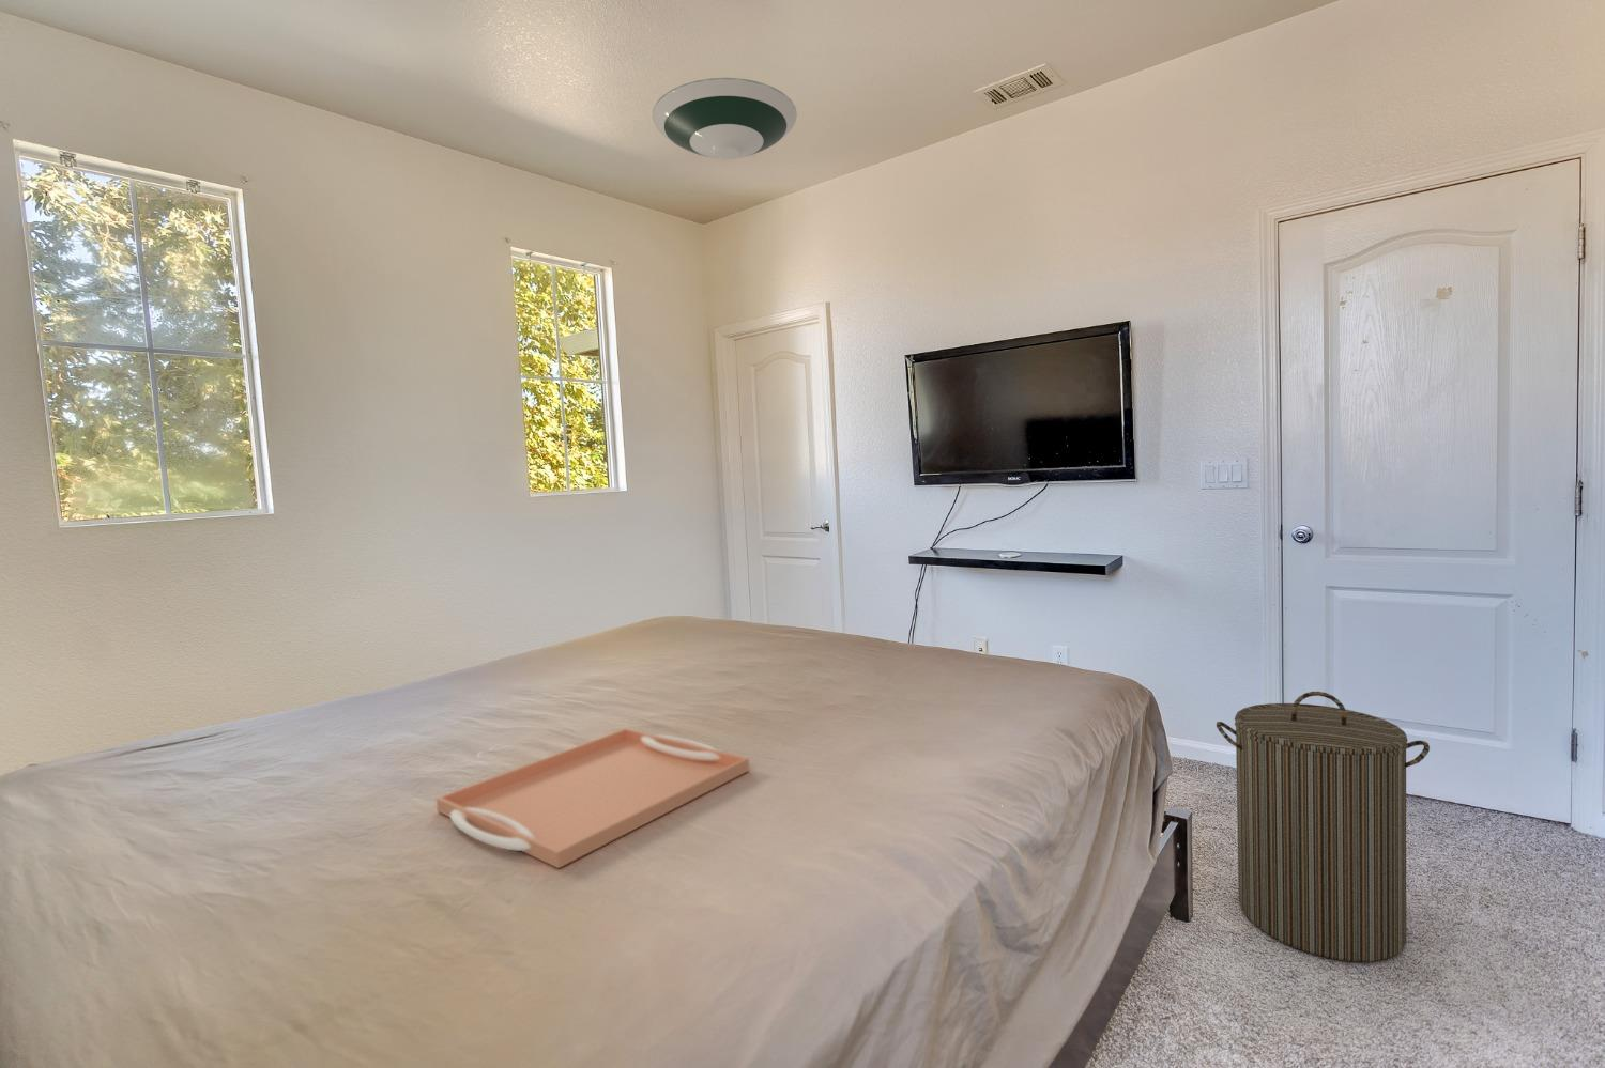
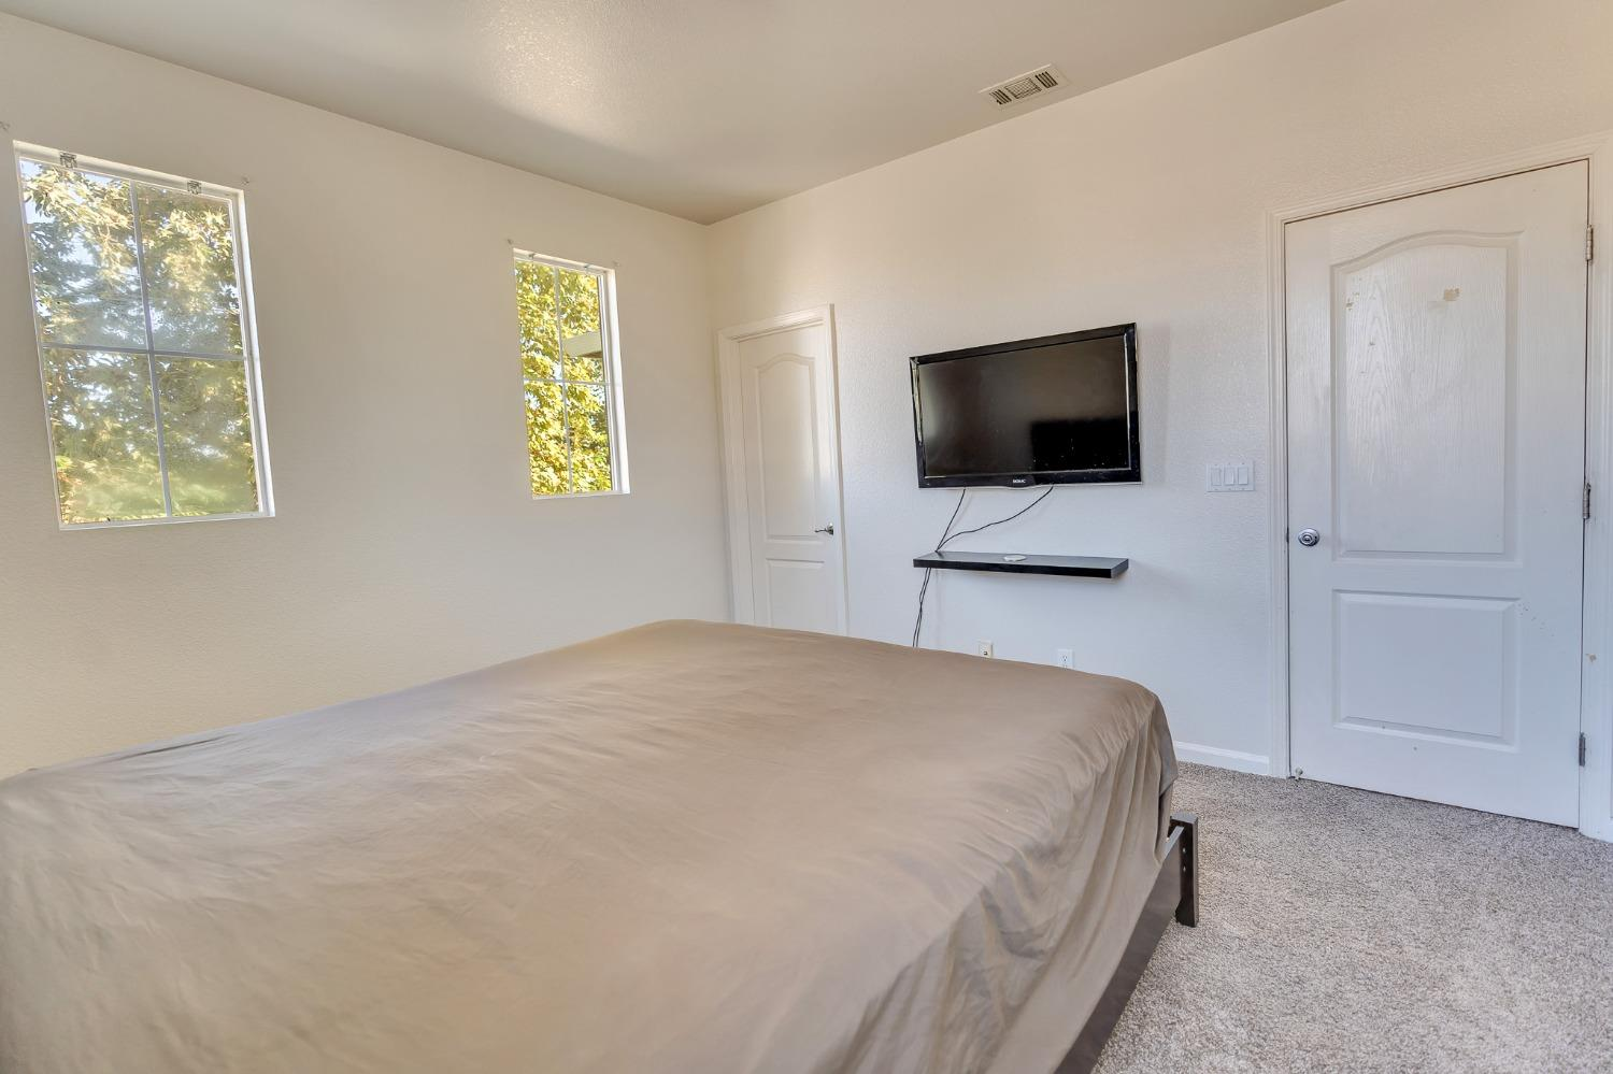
- laundry hamper [1215,690,1431,963]
- serving tray [435,727,751,869]
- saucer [651,77,798,161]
